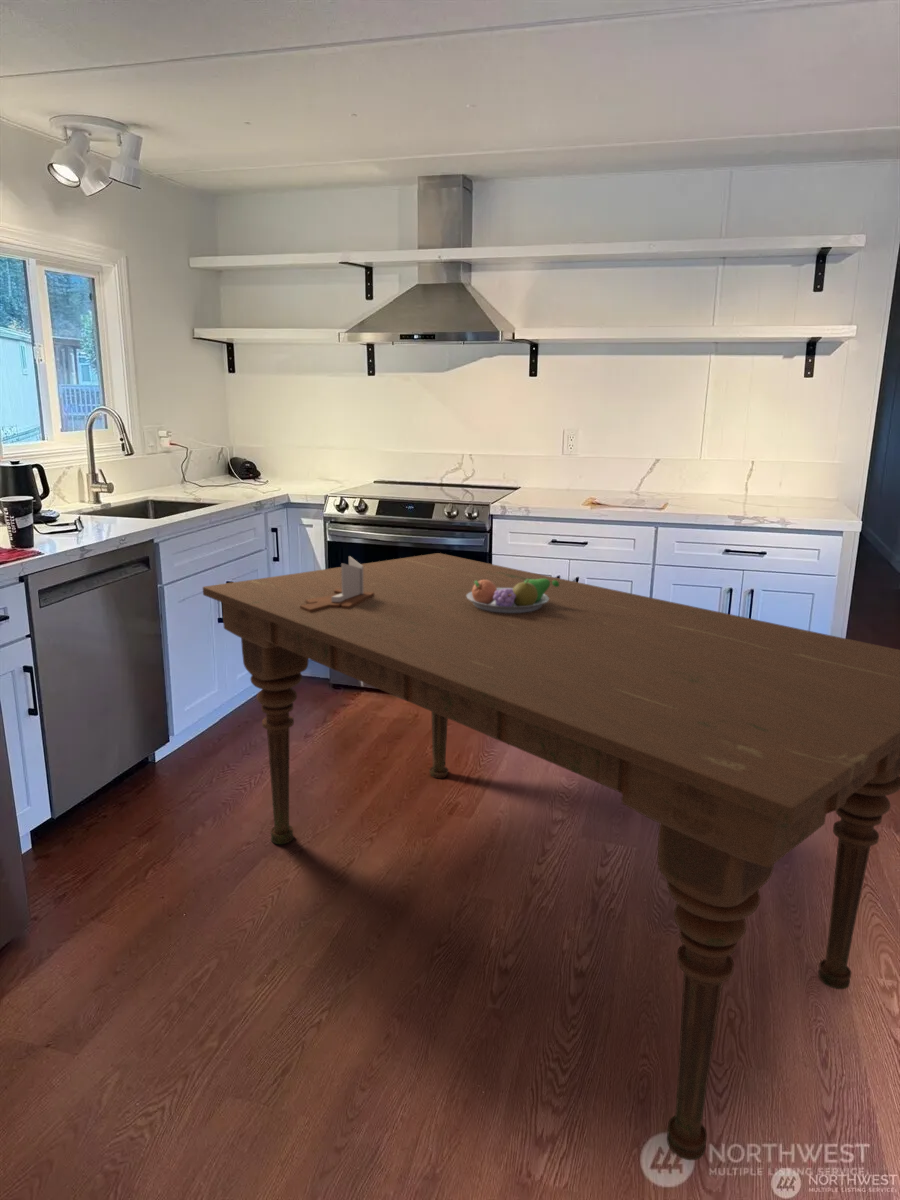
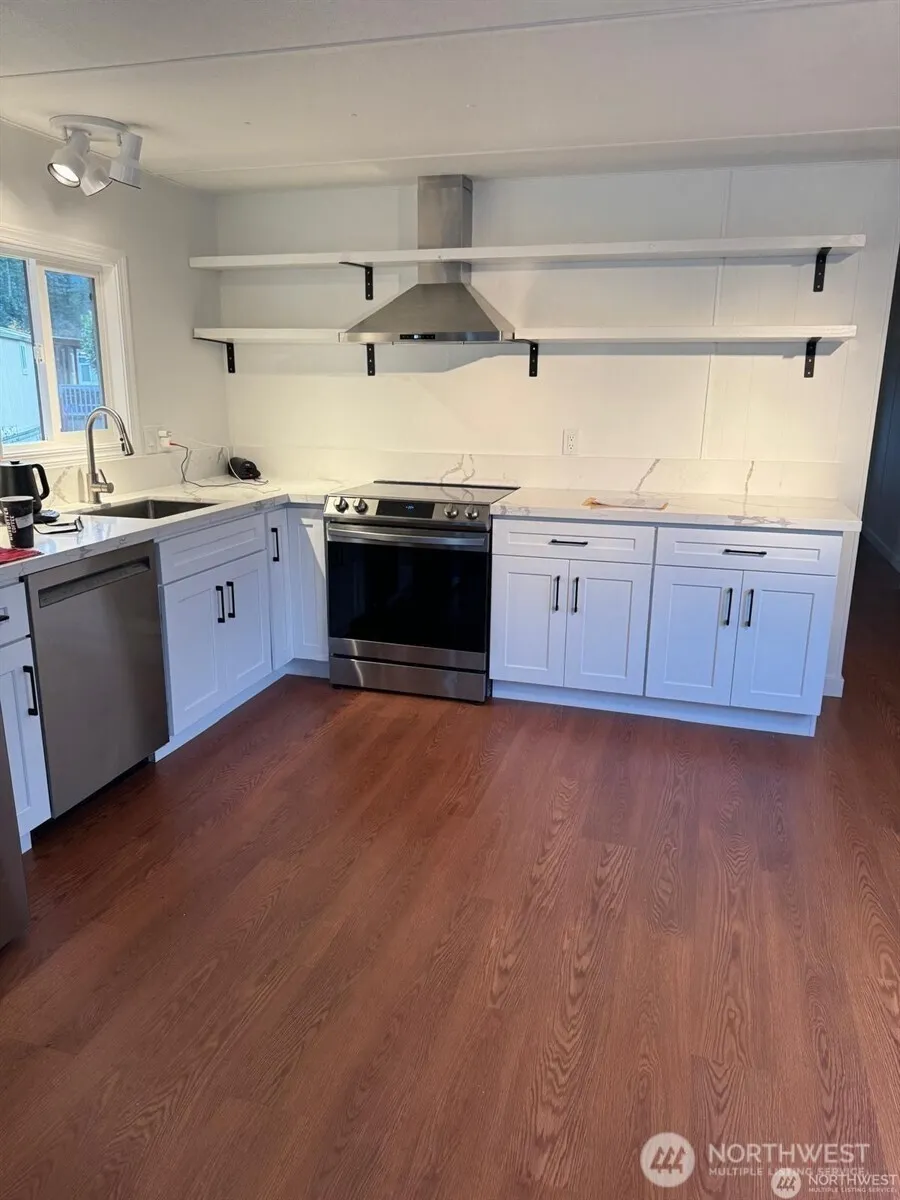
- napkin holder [300,555,374,612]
- dining table [202,552,900,1161]
- fruit bowl [466,578,559,613]
